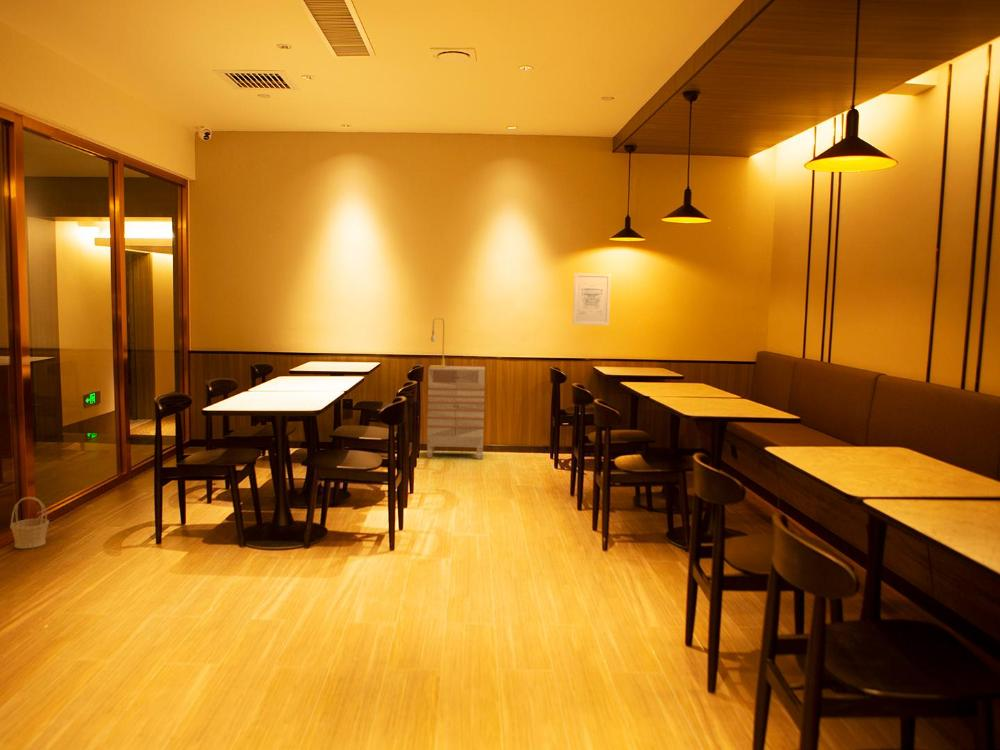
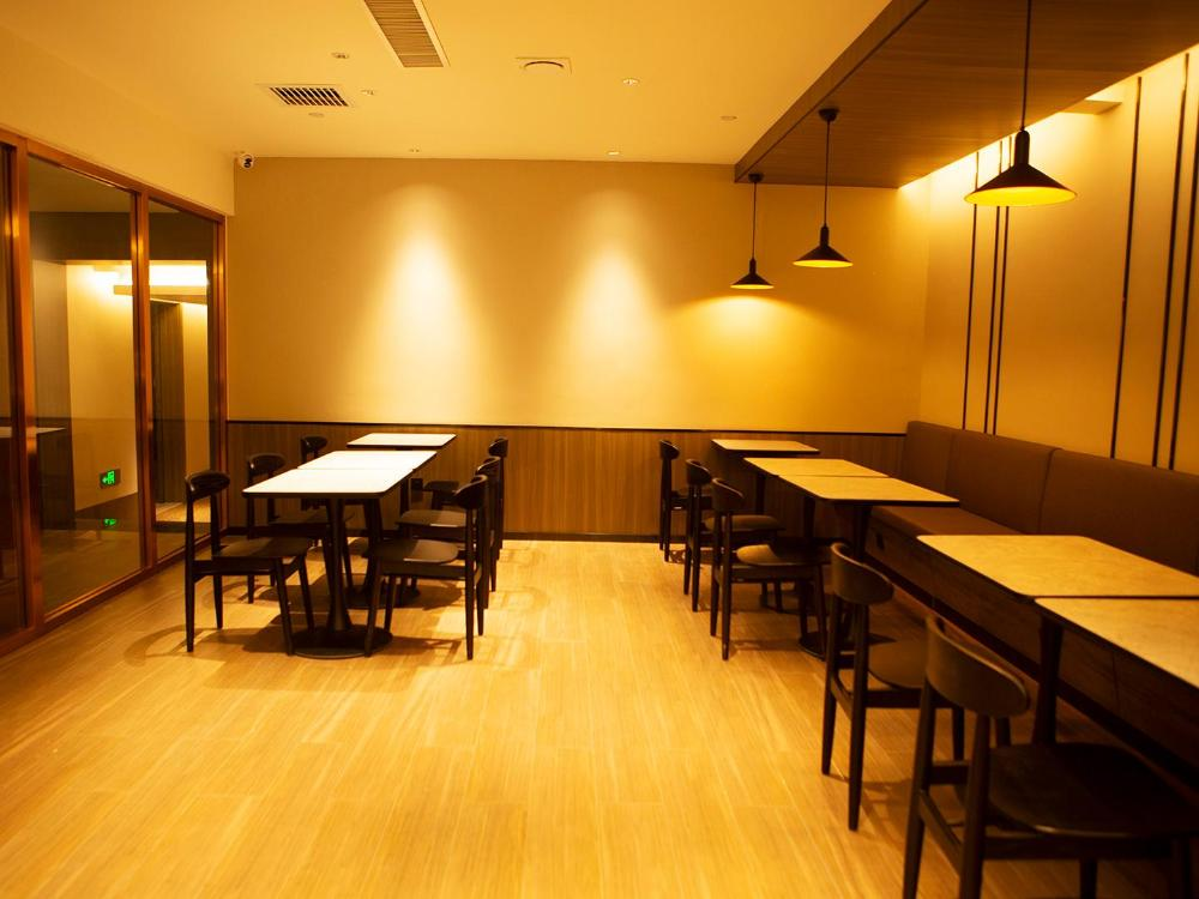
- wall art [572,272,612,326]
- basket [9,496,50,550]
- table lamp [429,317,447,368]
- dresser [426,365,486,460]
